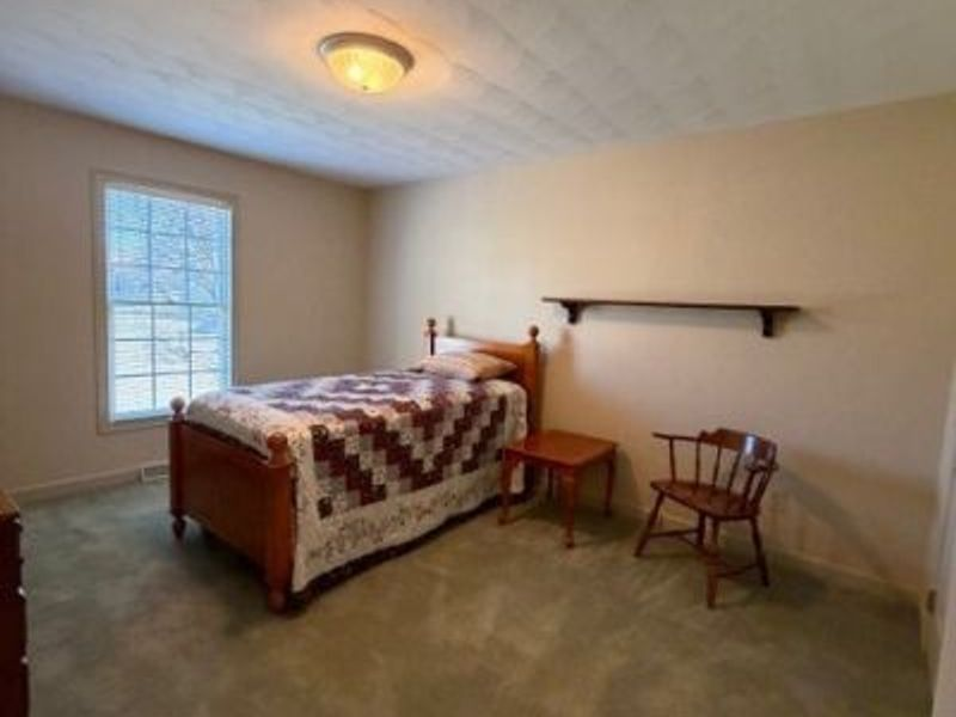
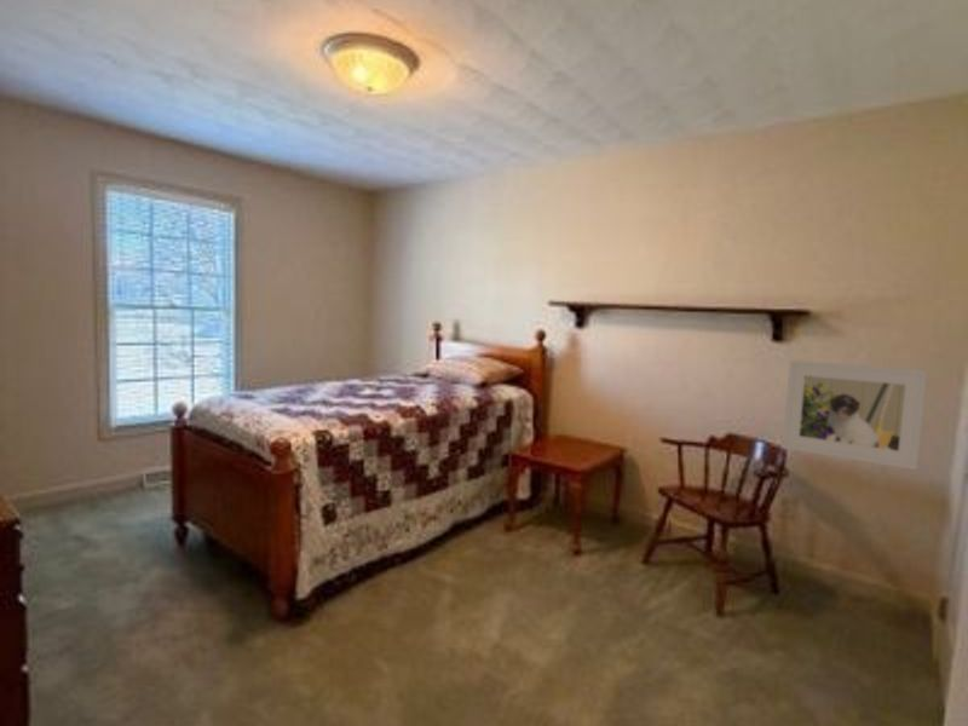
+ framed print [782,359,928,471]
